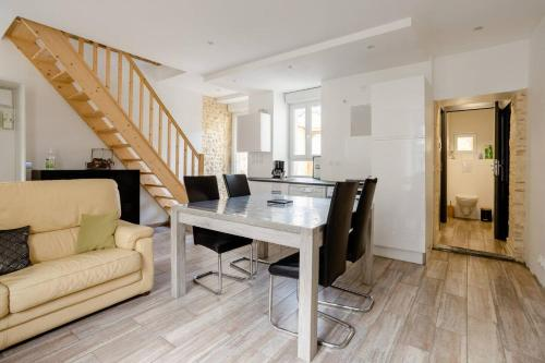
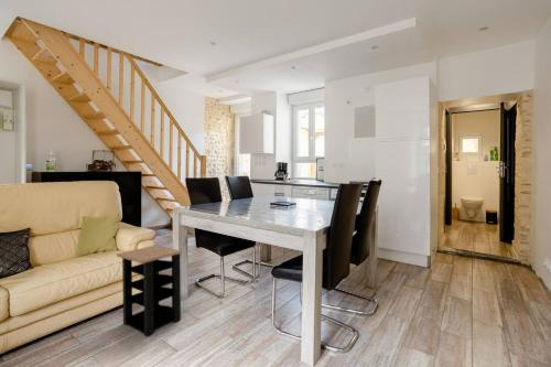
+ side table [116,245,183,337]
